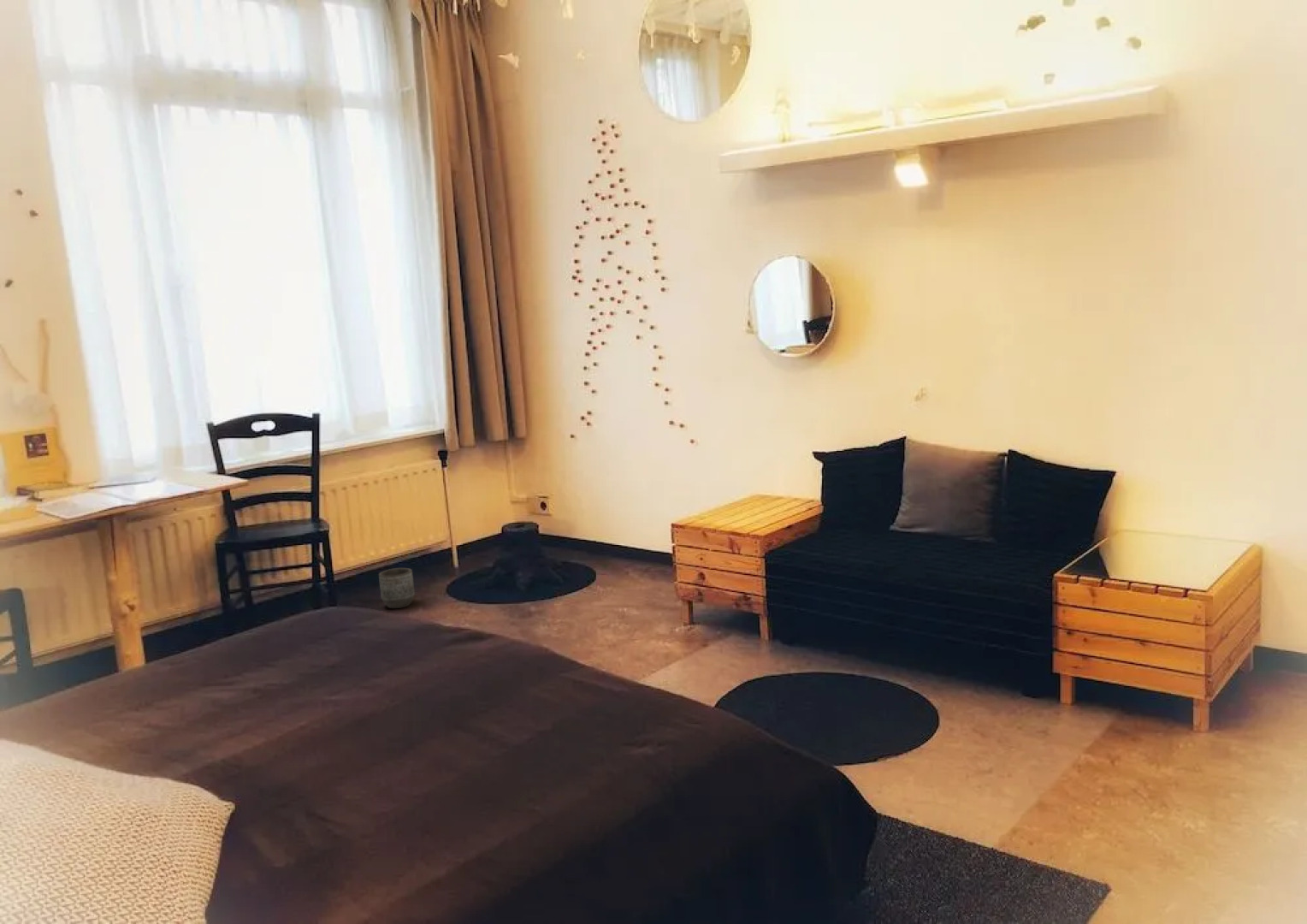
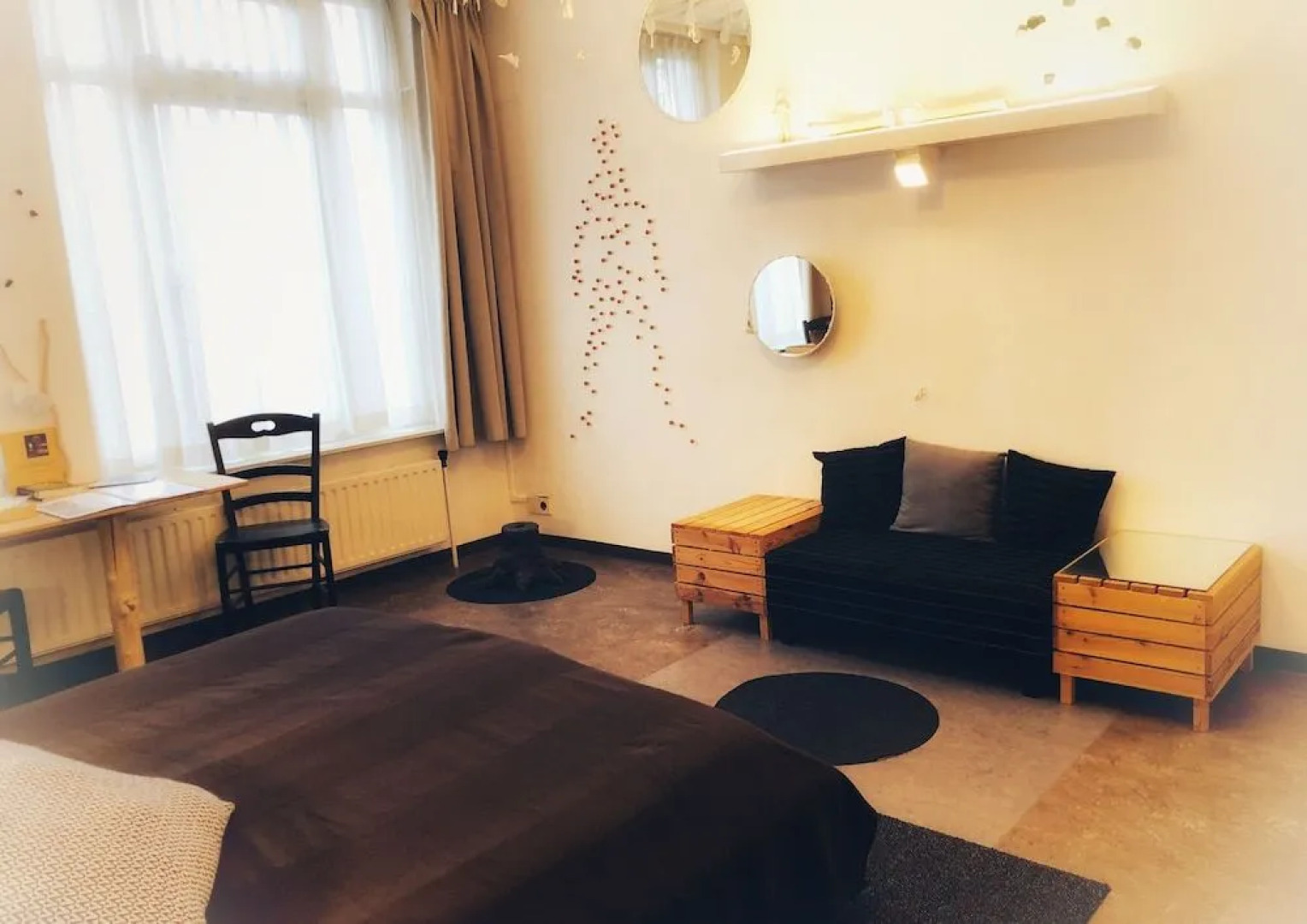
- planter [378,567,416,609]
